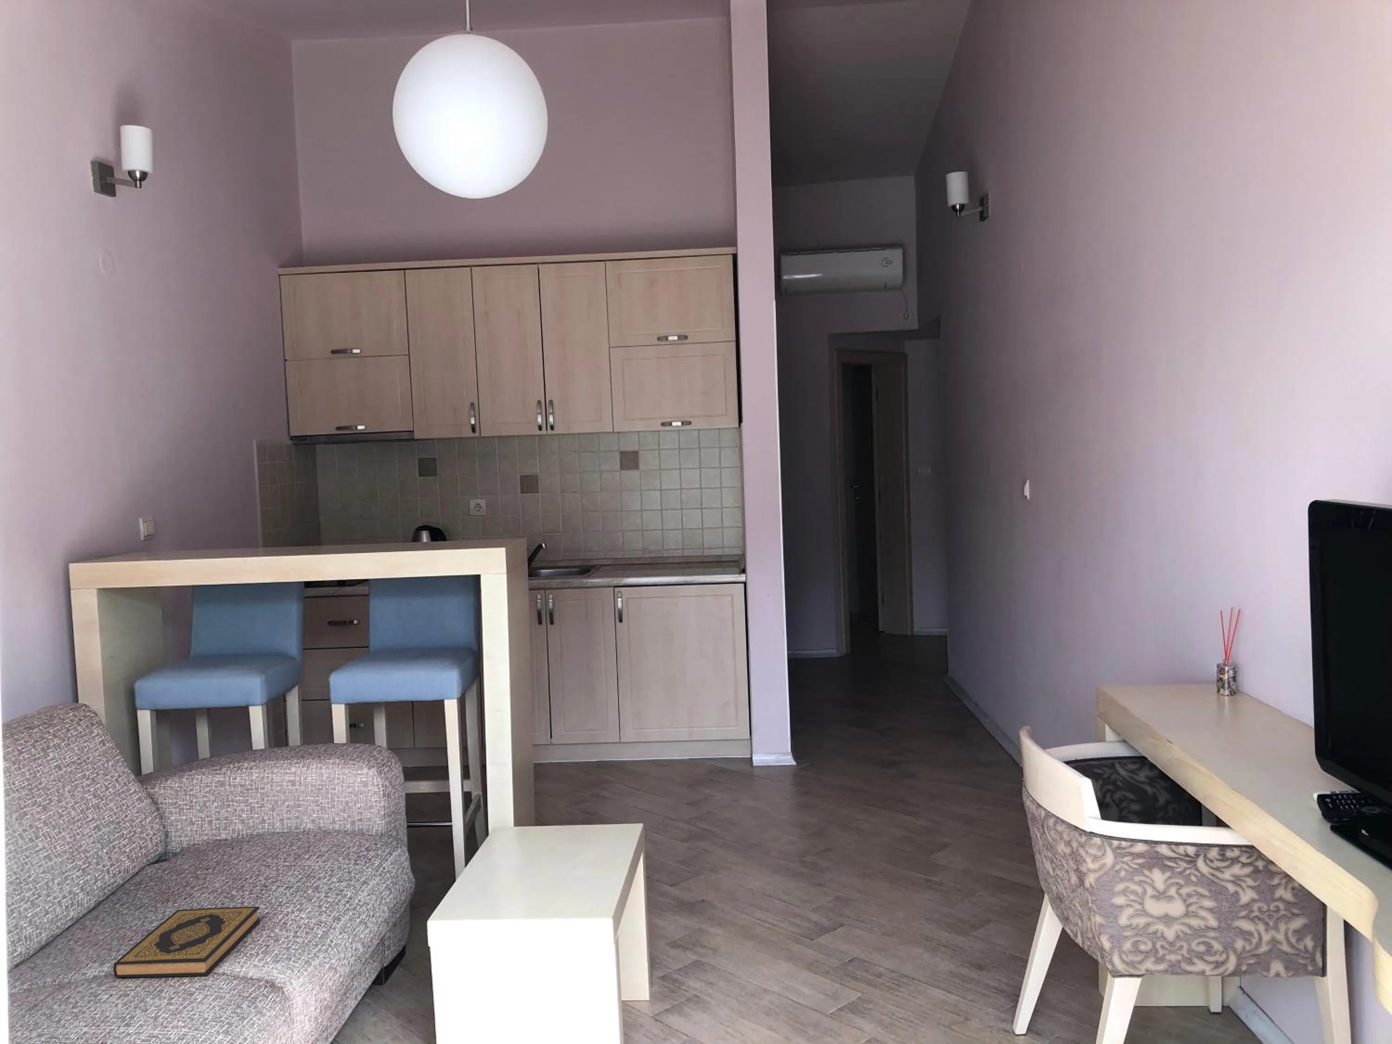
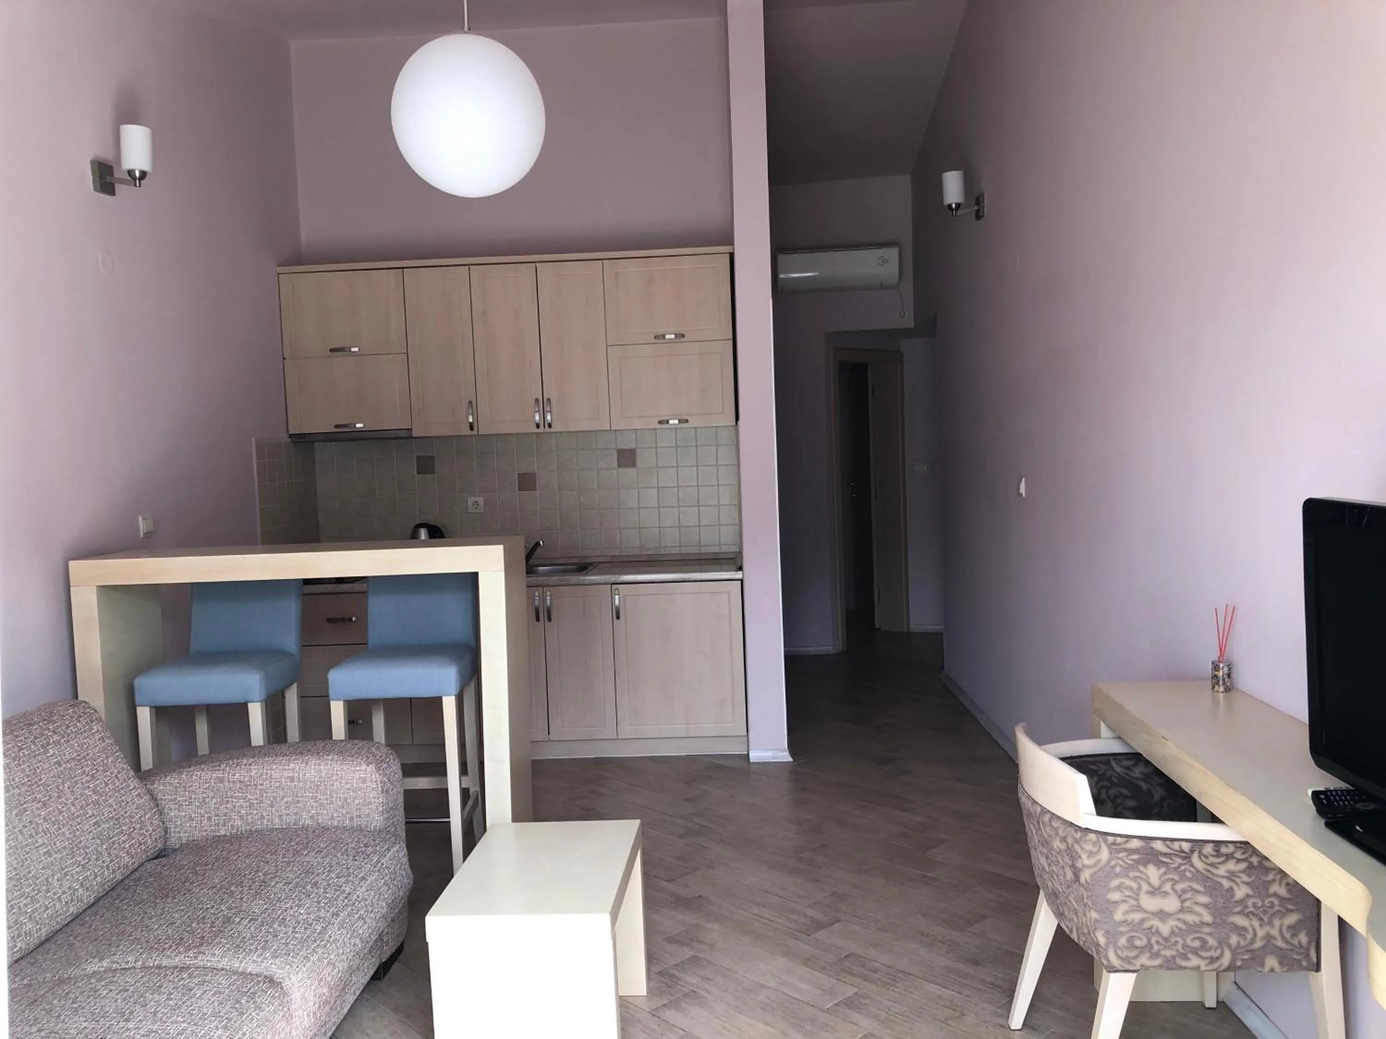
- hardback book [113,906,261,977]
